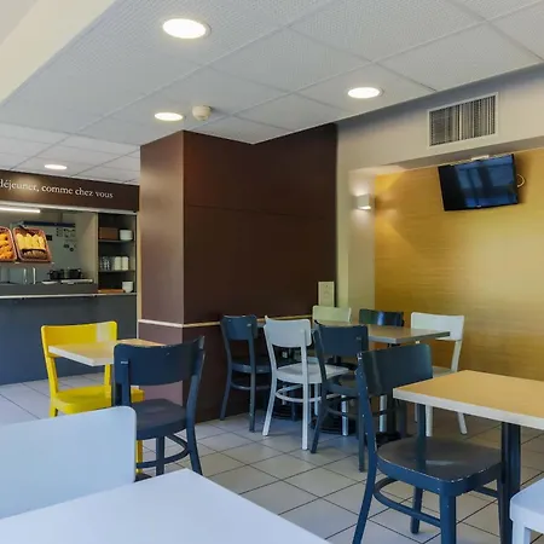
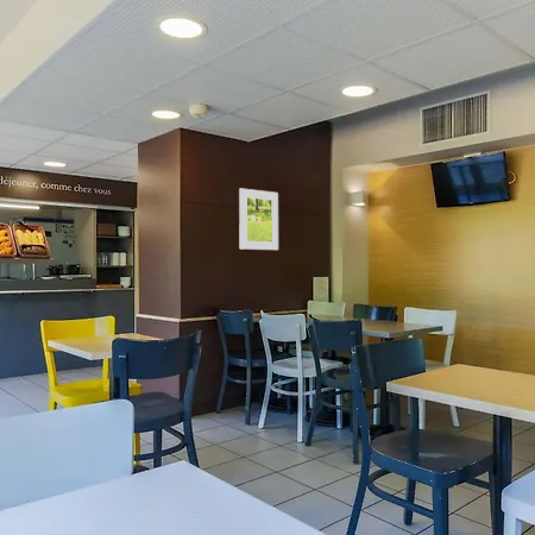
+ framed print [238,188,279,251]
